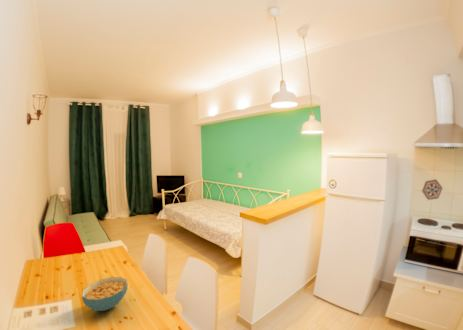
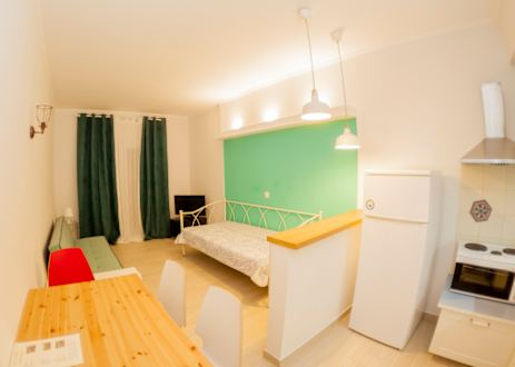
- cereal bowl [81,276,129,312]
